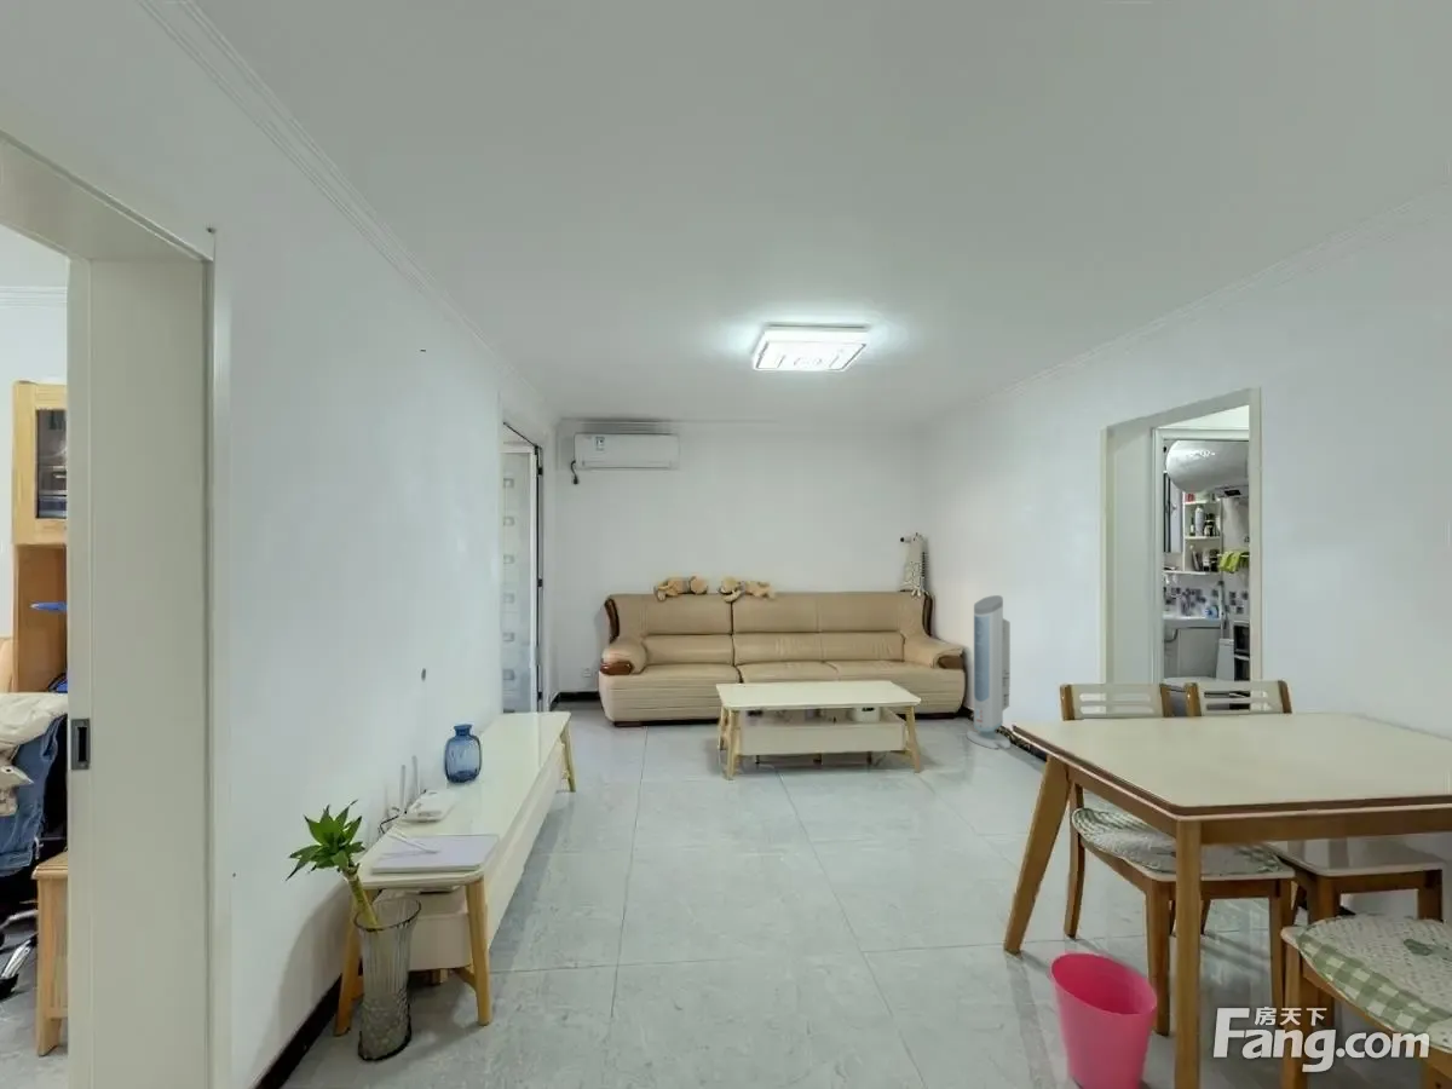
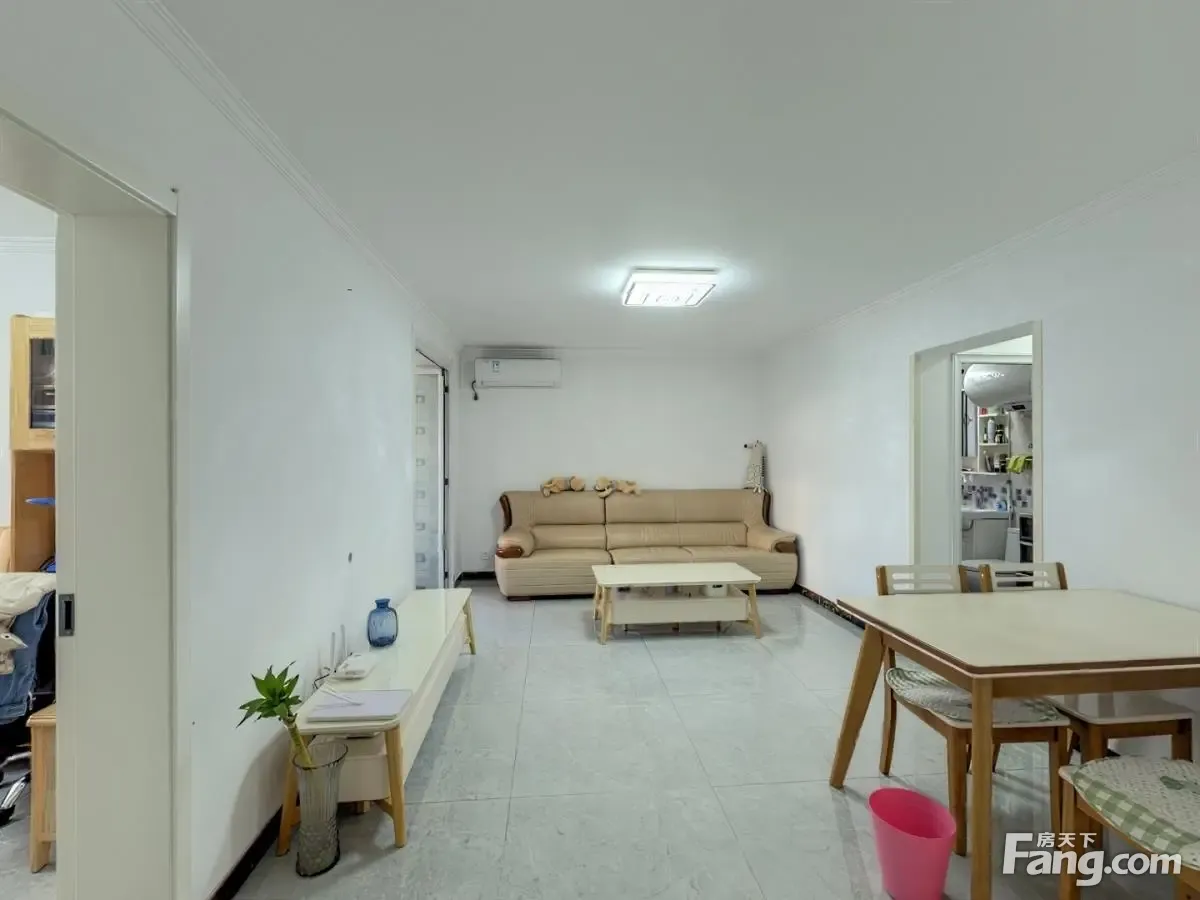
- air purifier [966,594,1012,750]
